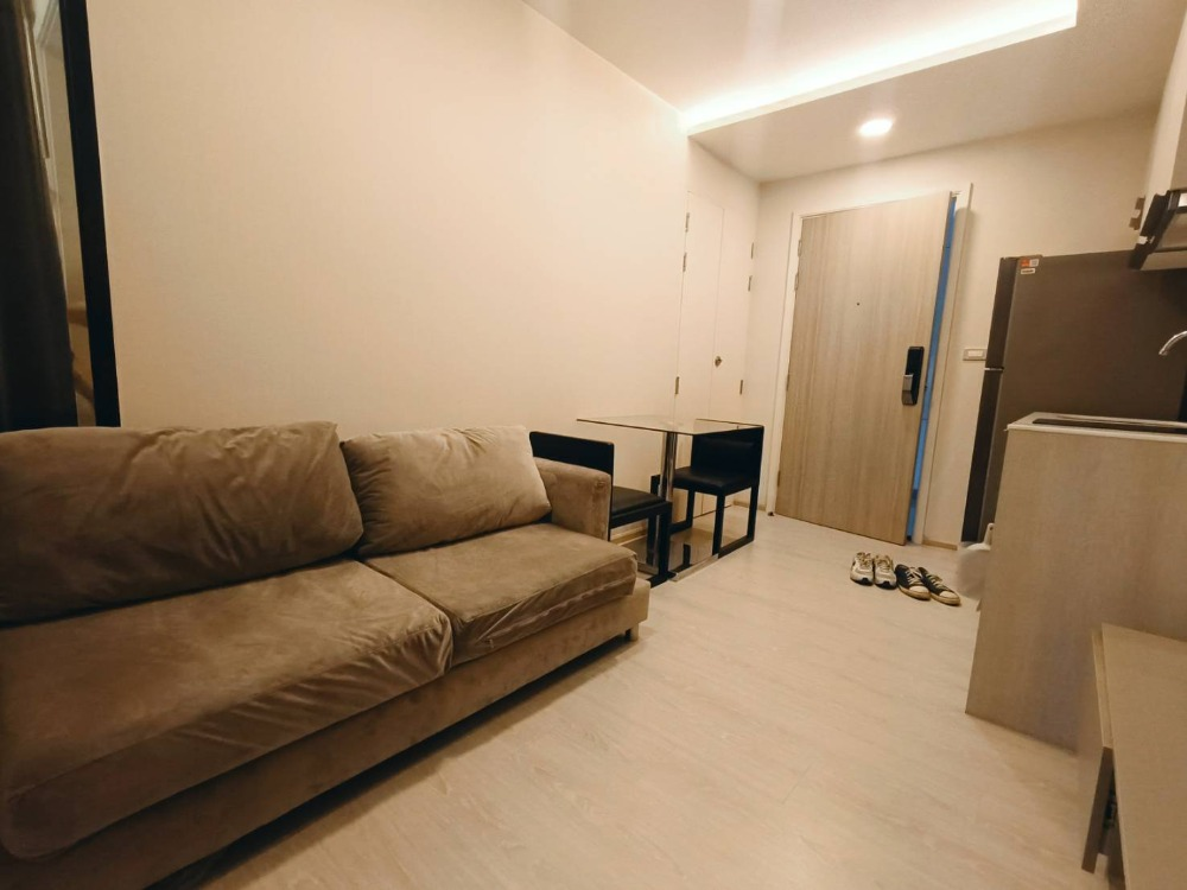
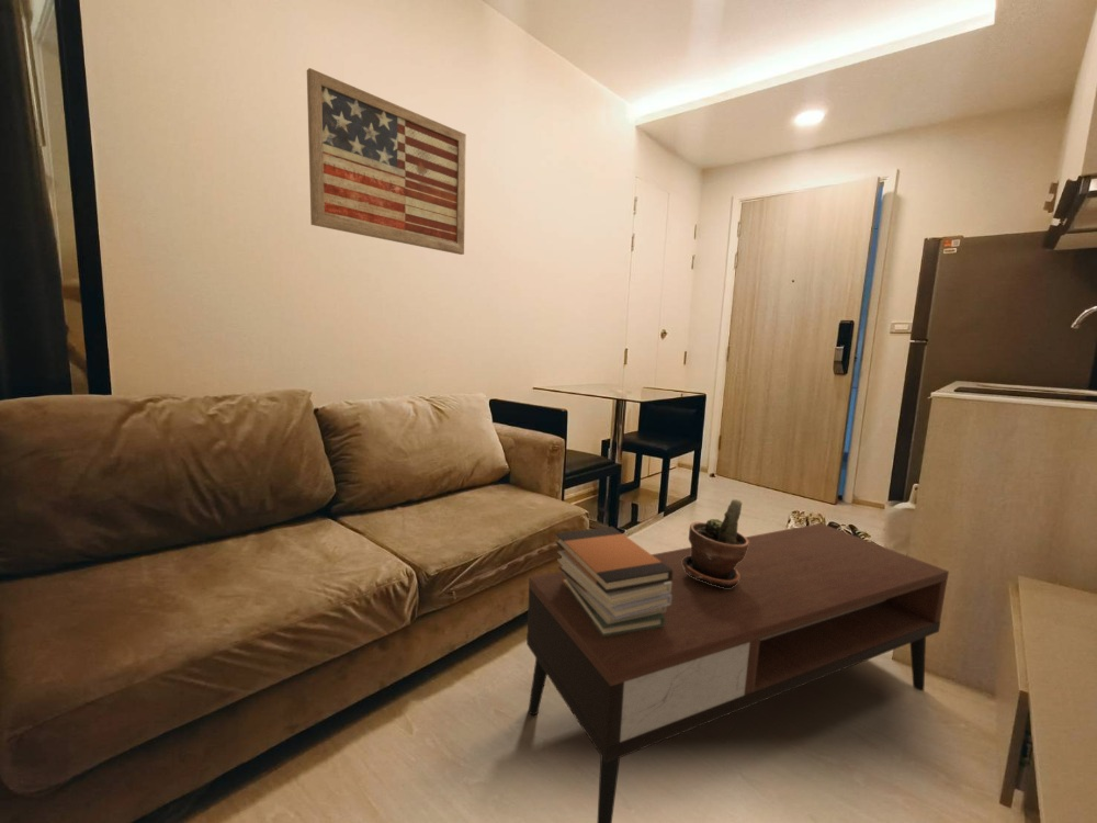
+ book stack [554,526,672,638]
+ wall art [306,67,467,256]
+ potted plant [682,498,749,588]
+ coffee table [525,522,950,823]
